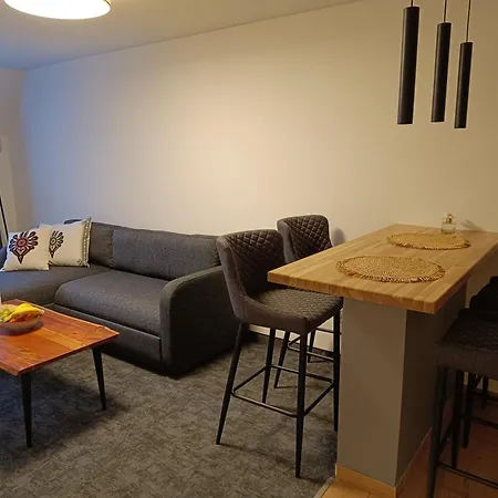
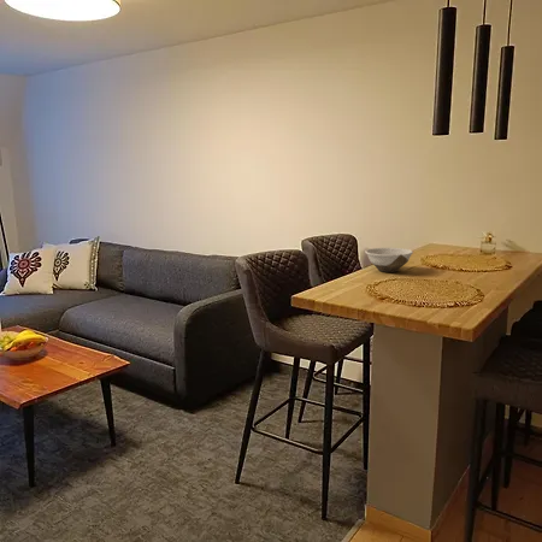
+ bowl [364,247,414,273]
